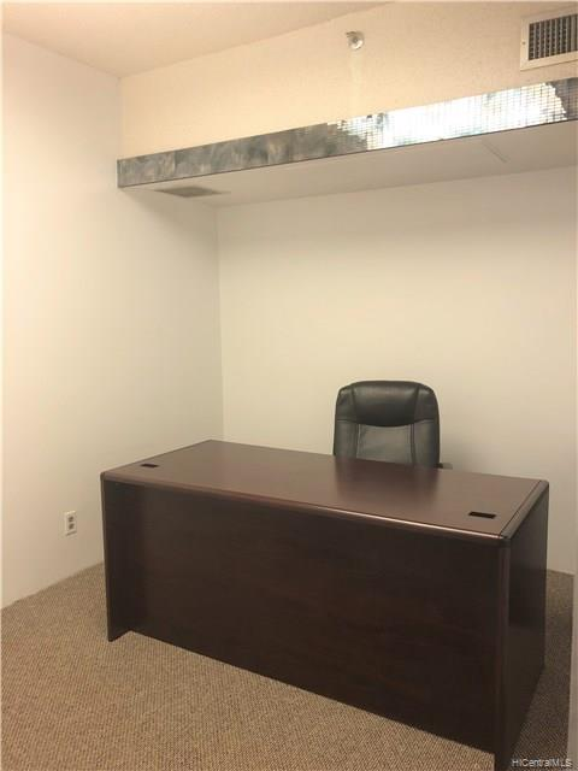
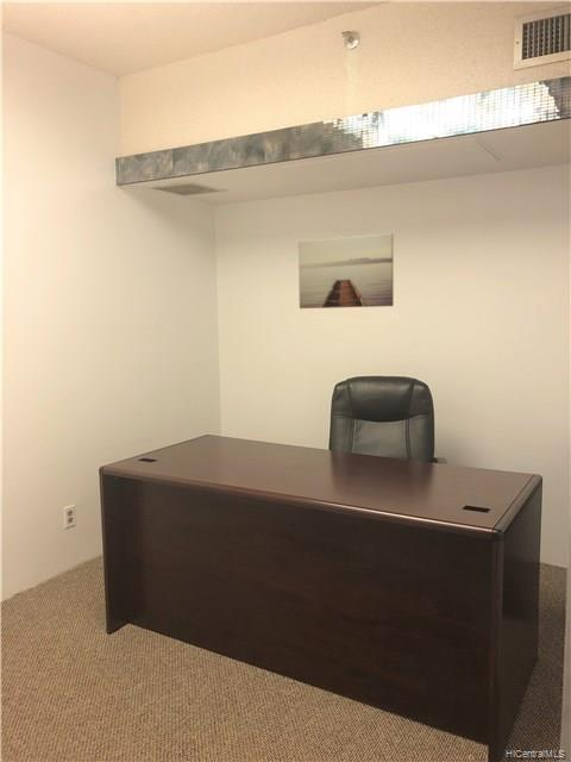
+ wall art [297,232,395,310]
